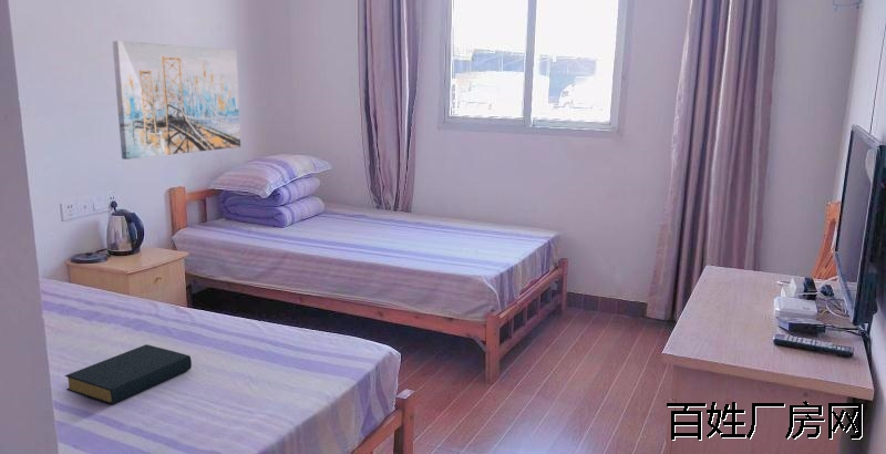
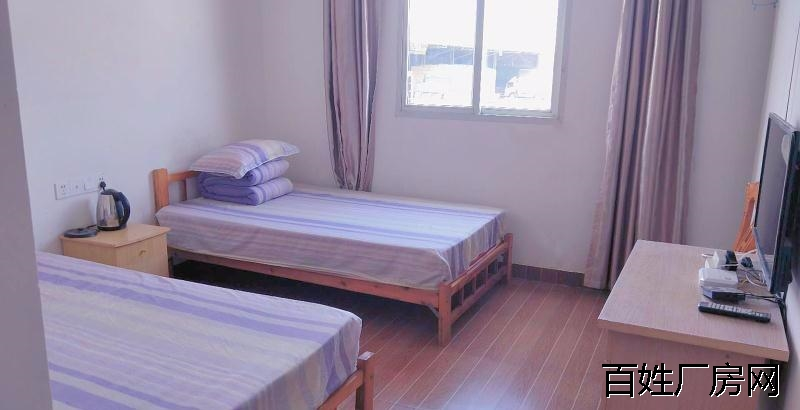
- wall art [112,40,241,161]
- hardback book [63,343,193,405]
